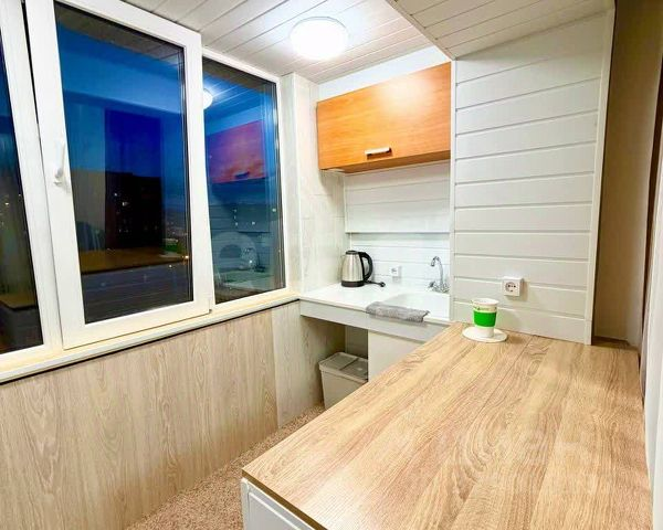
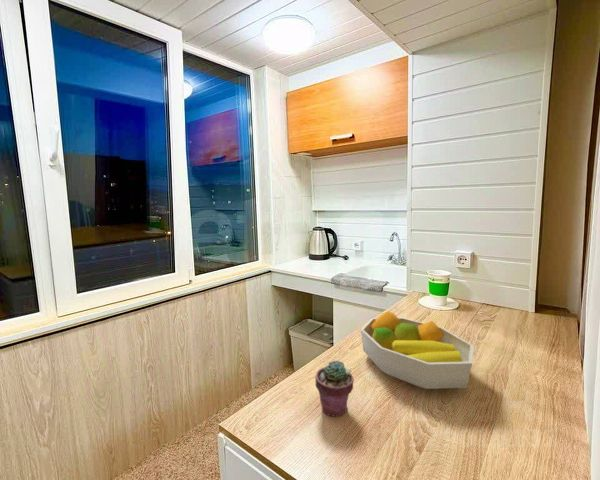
+ fruit bowl [360,311,475,390]
+ potted succulent [314,360,355,417]
